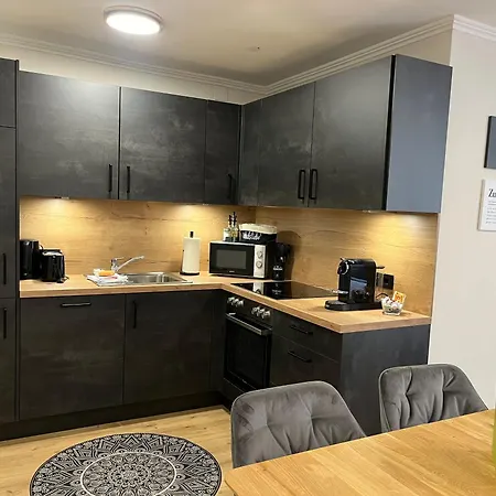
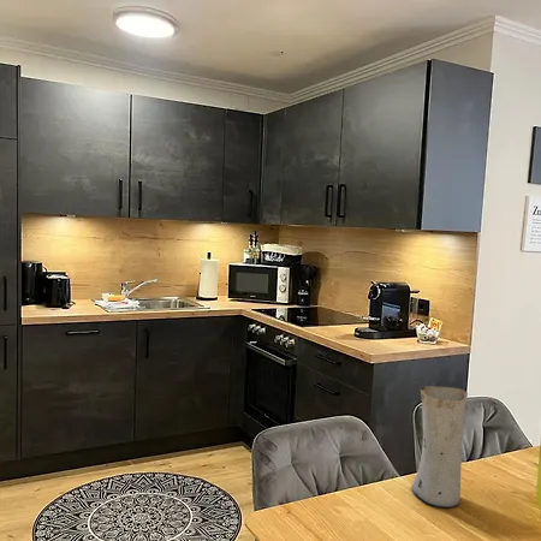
+ vase [410,385,469,509]
